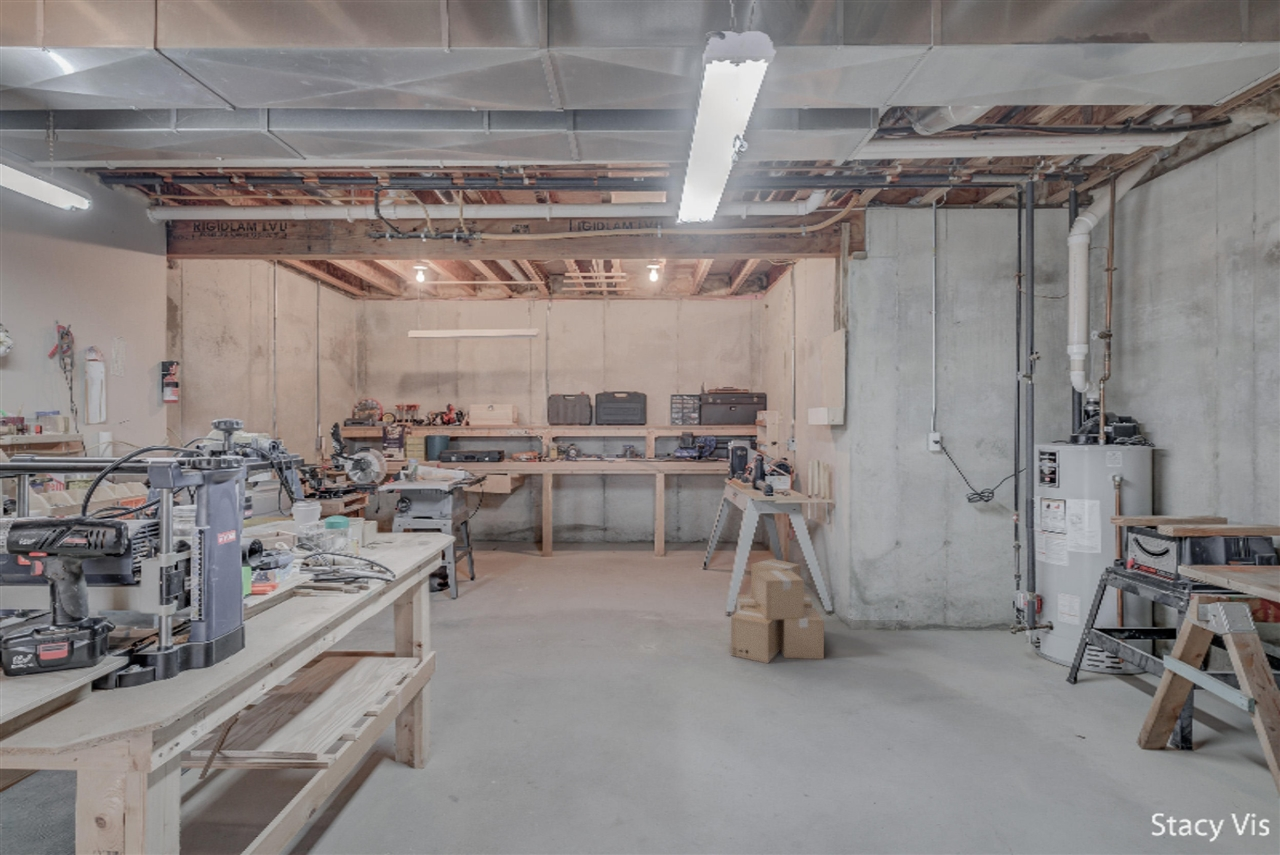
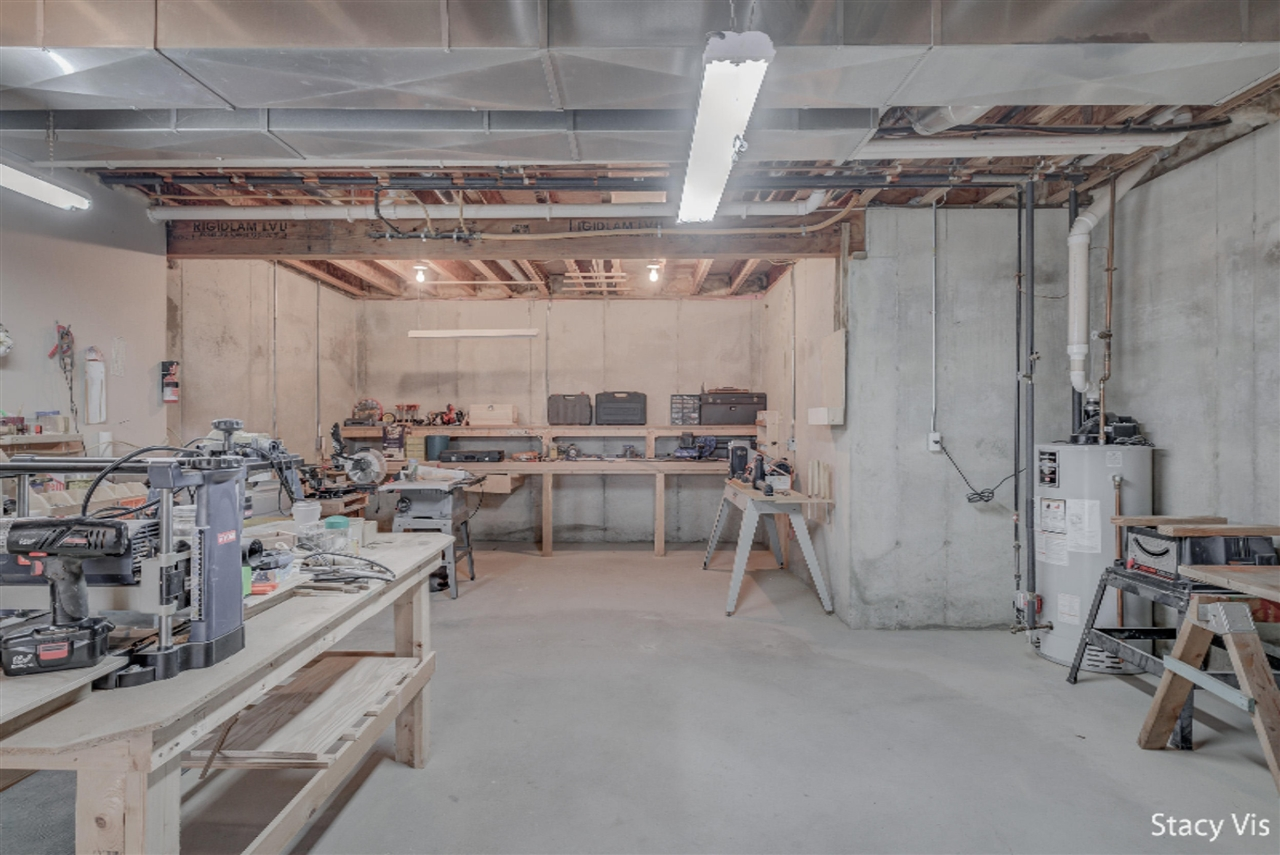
- cardboard box [730,558,825,664]
